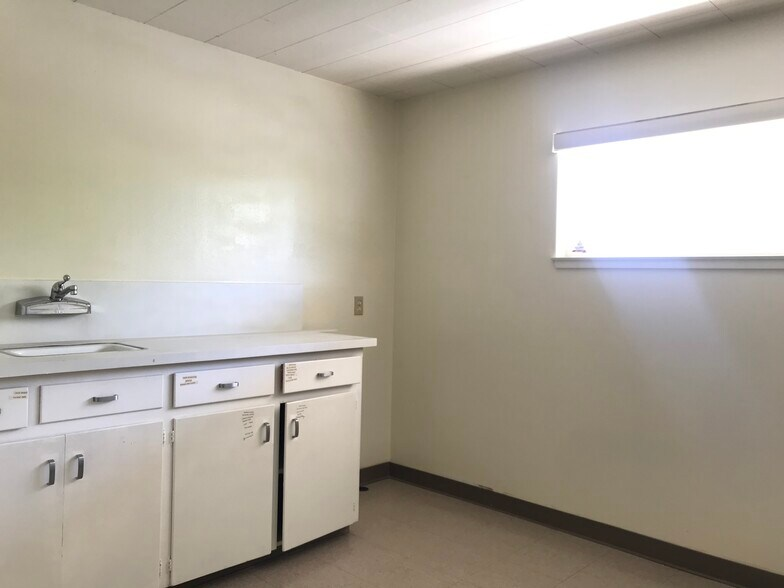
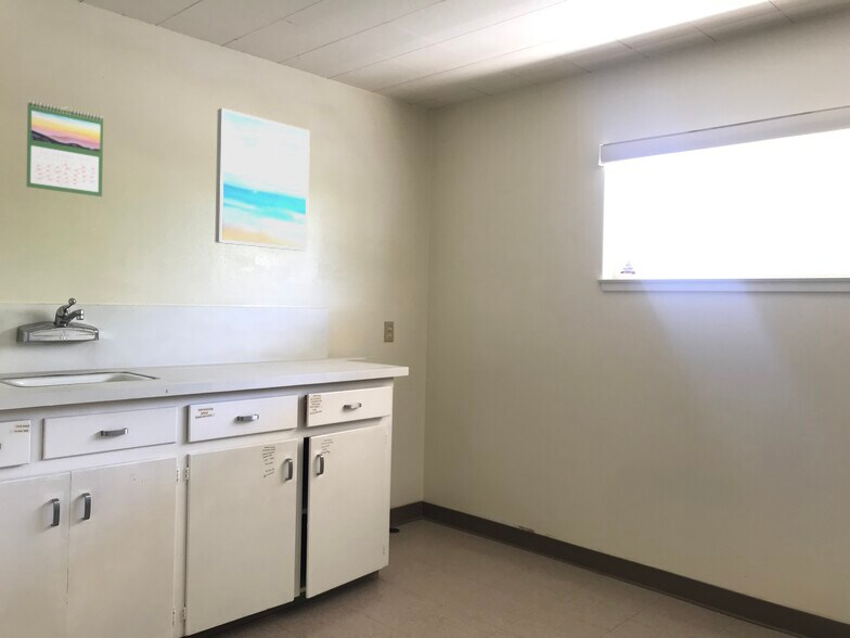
+ wall art [214,107,311,252]
+ calendar [25,100,104,197]
